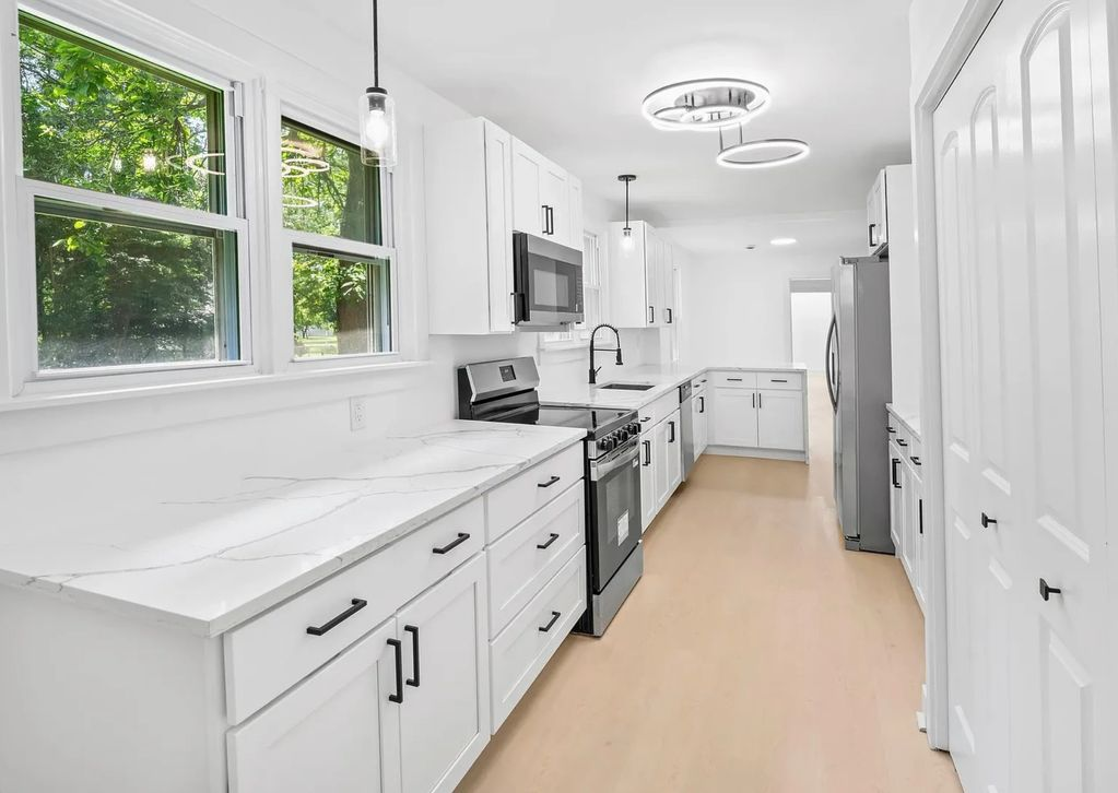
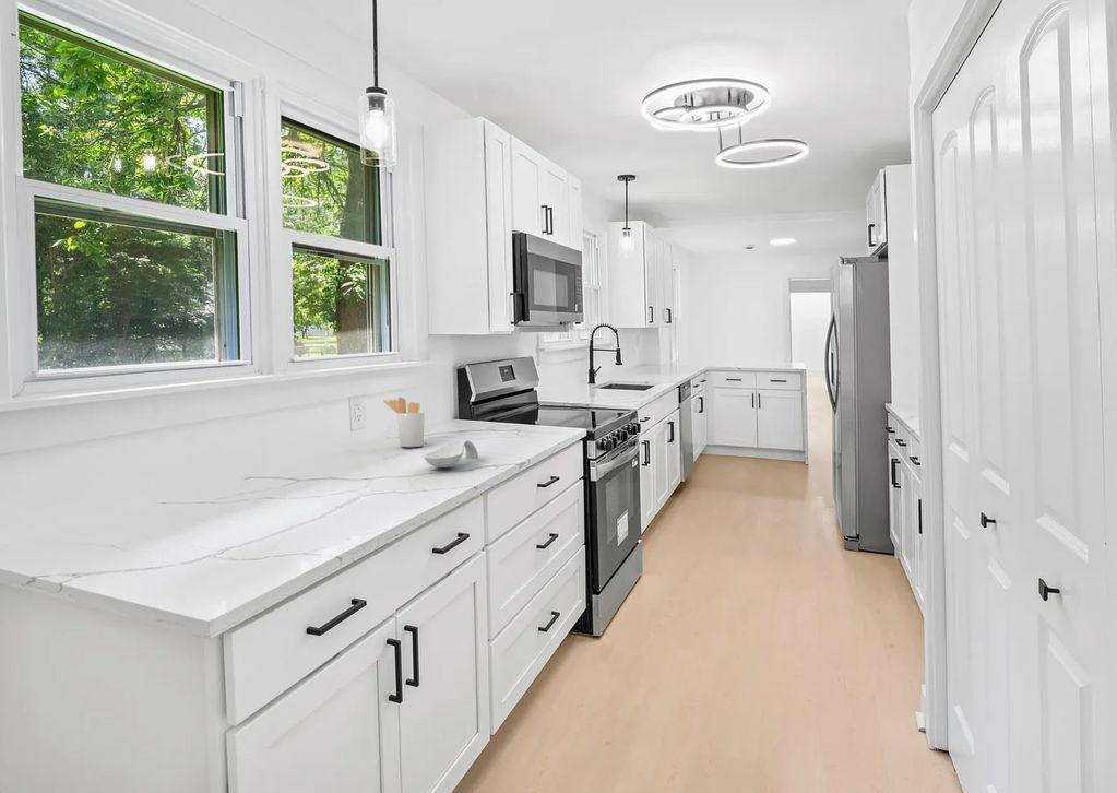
+ utensil holder [382,397,426,448]
+ spoon rest [423,439,479,469]
